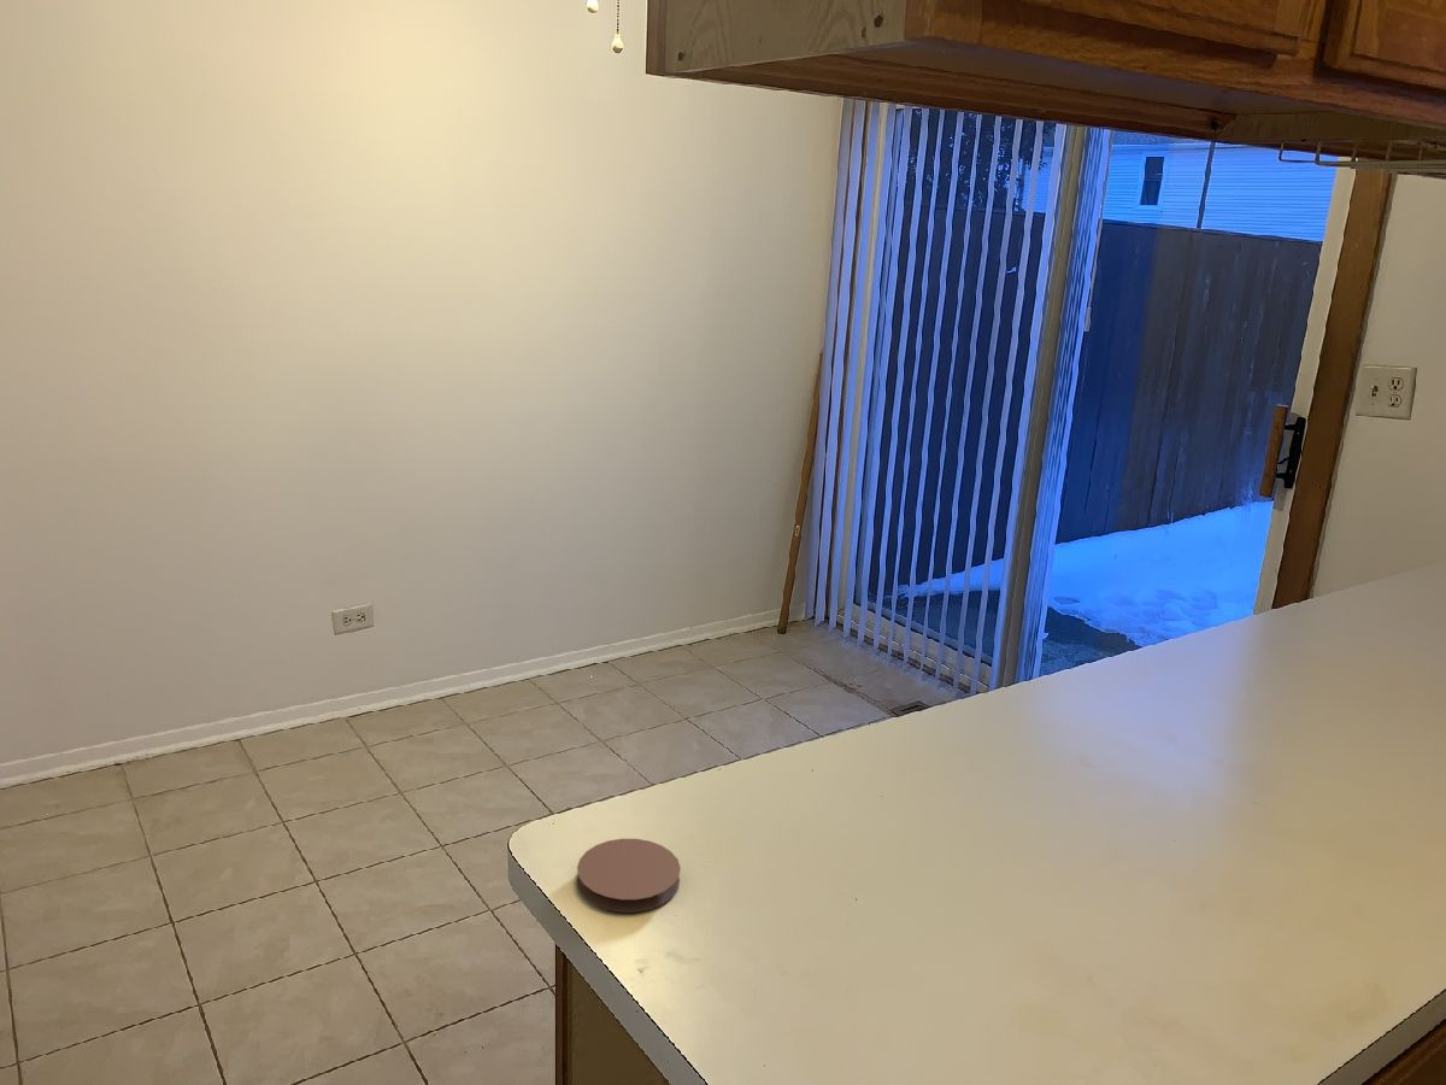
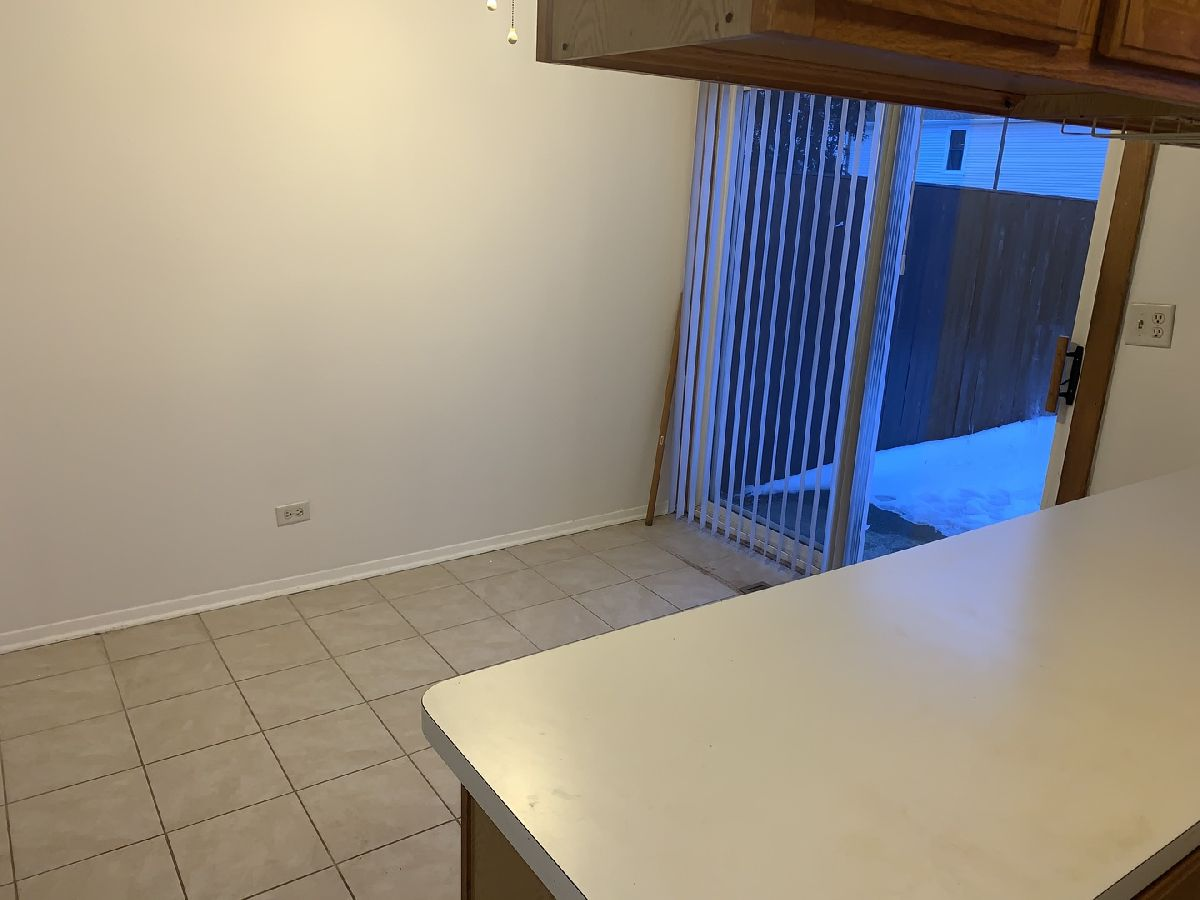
- coaster [576,838,681,913]
